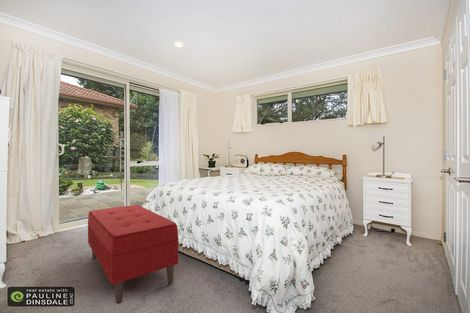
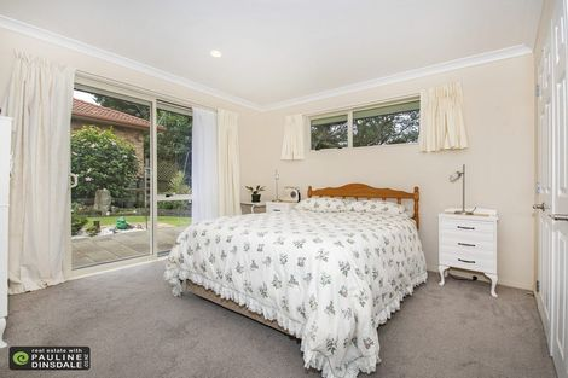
- bench [87,204,180,305]
